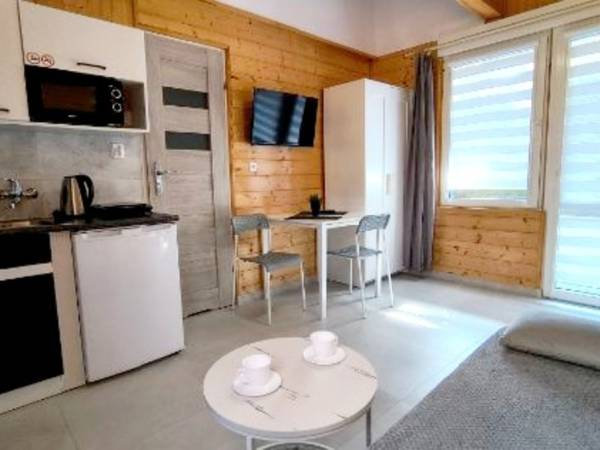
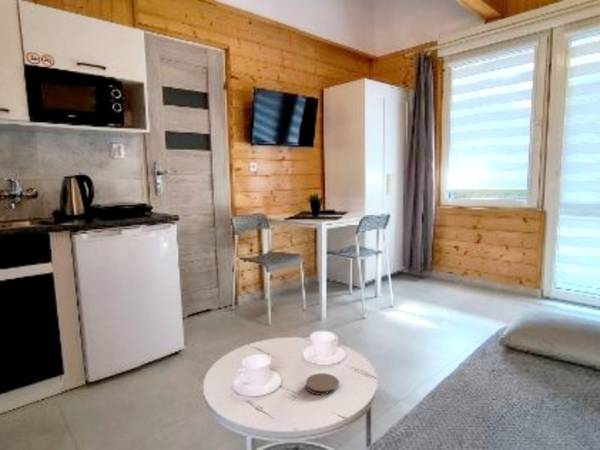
+ coaster [305,372,340,396]
